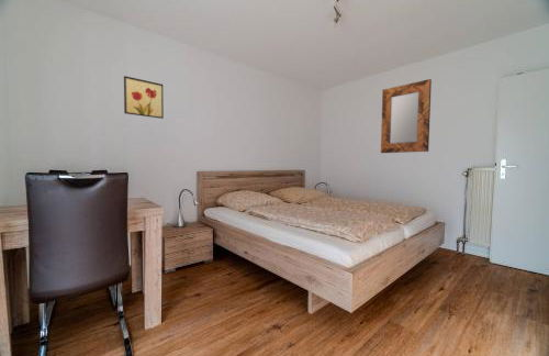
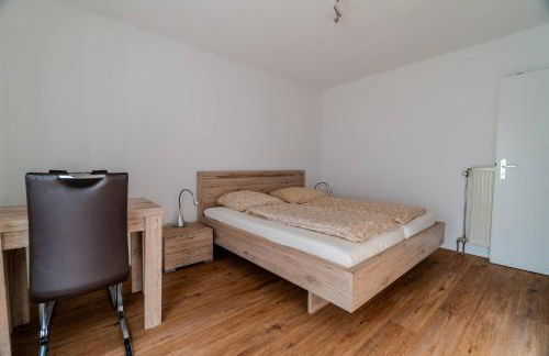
- home mirror [380,78,433,154]
- wall art [123,75,165,120]
